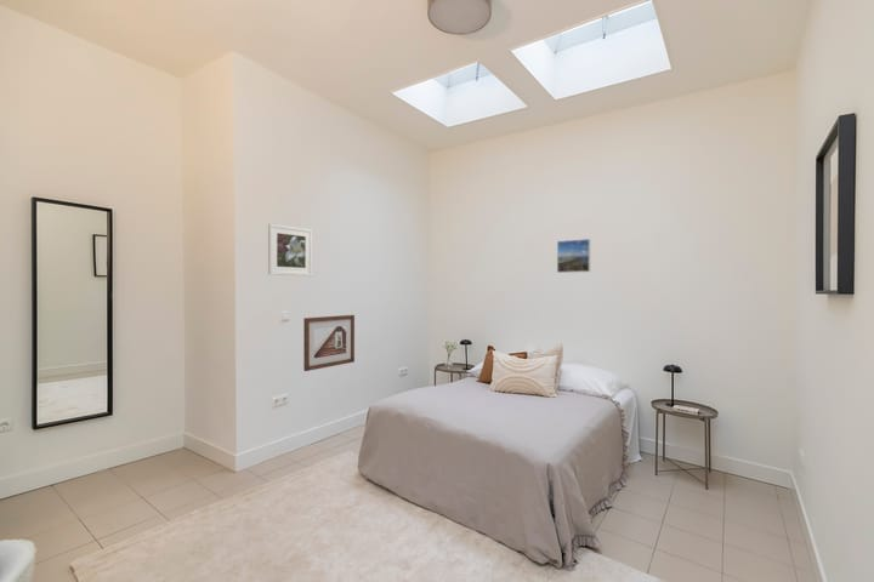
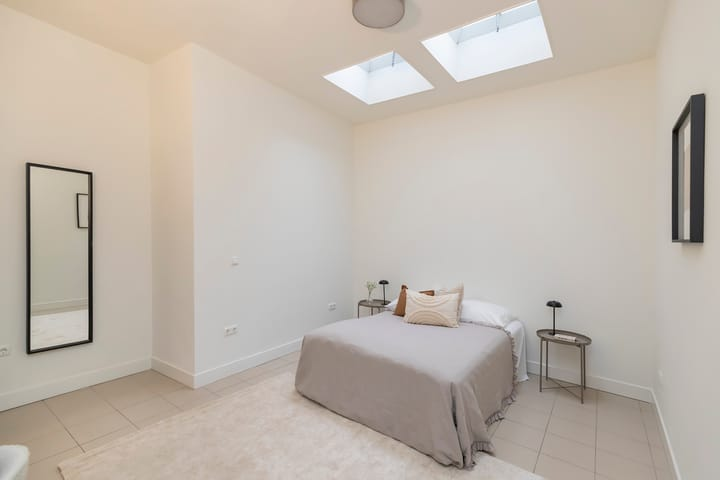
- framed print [267,223,313,278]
- picture frame [302,314,356,372]
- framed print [556,238,591,274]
